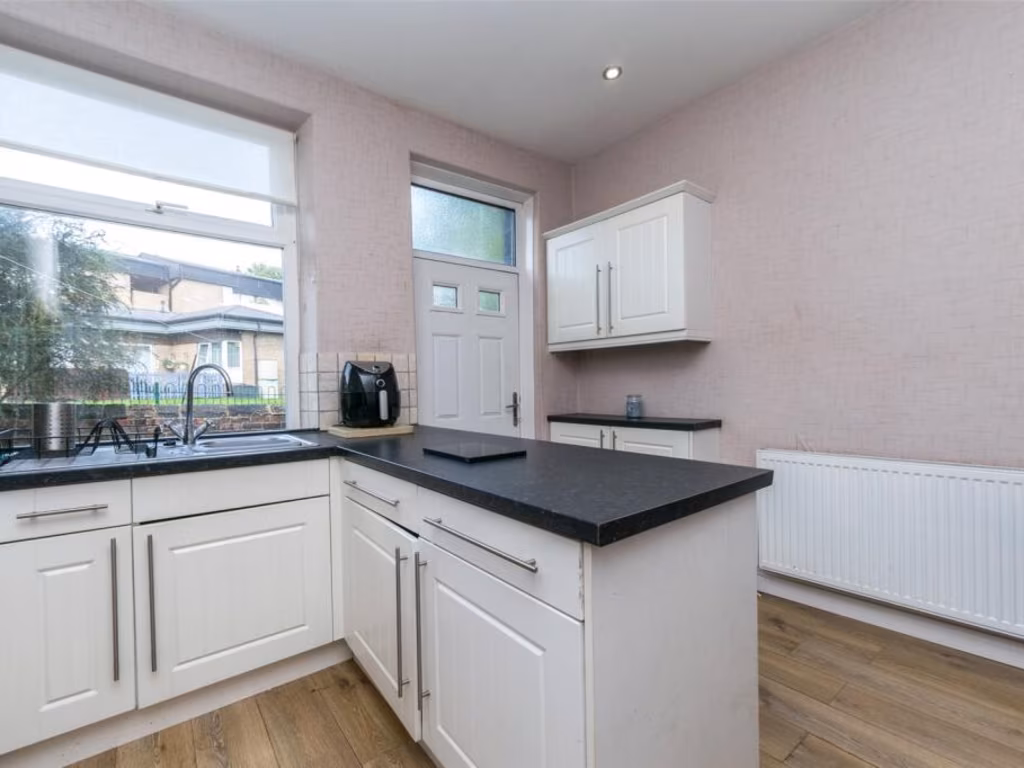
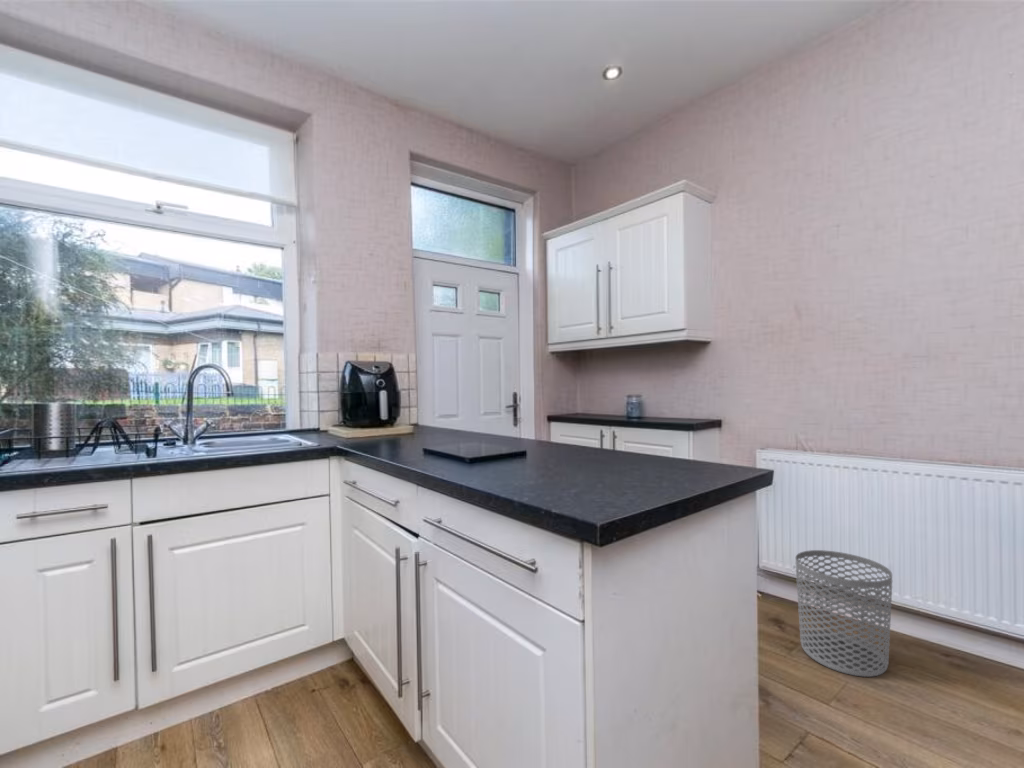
+ waste bin [795,549,893,678]
